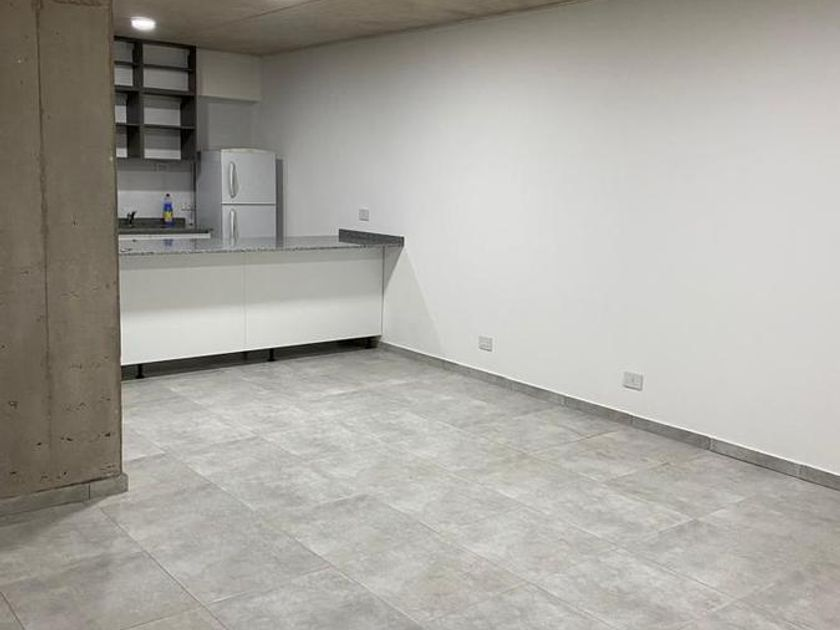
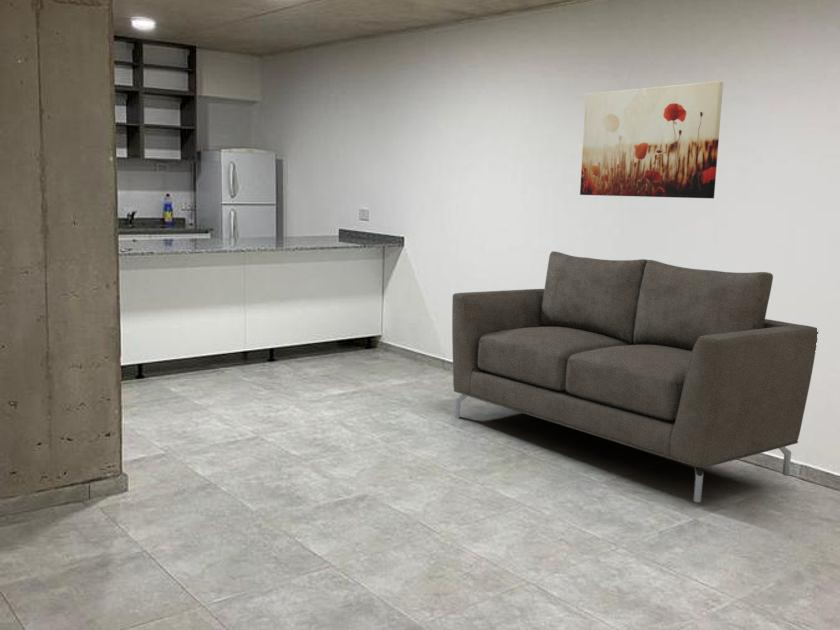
+ wall art [579,80,724,199]
+ sofa [451,250,819,503]
